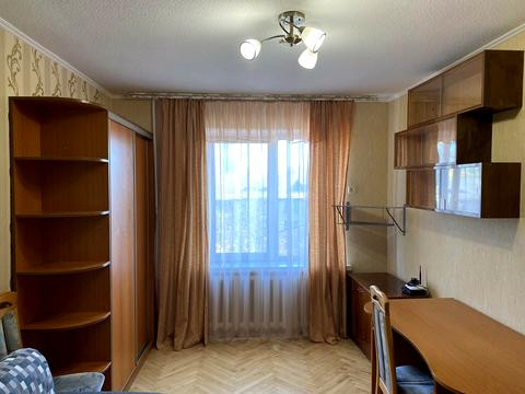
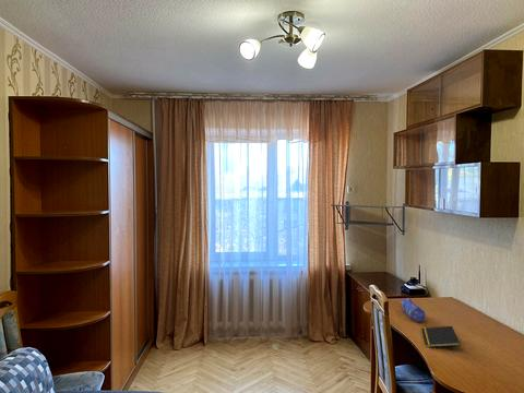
+ notepad [420,325,461,348]
+ pencil case [400,297,426,323]
